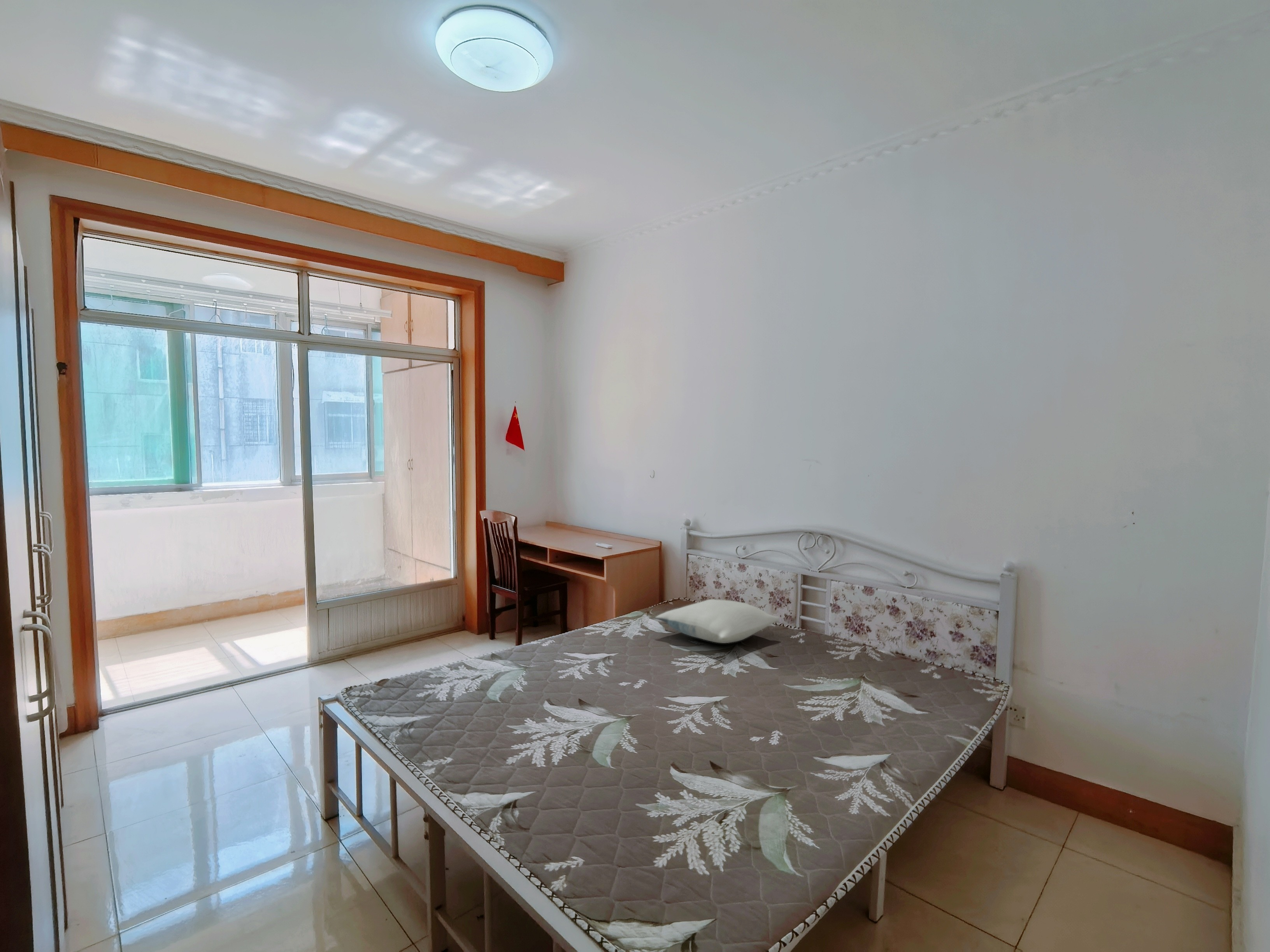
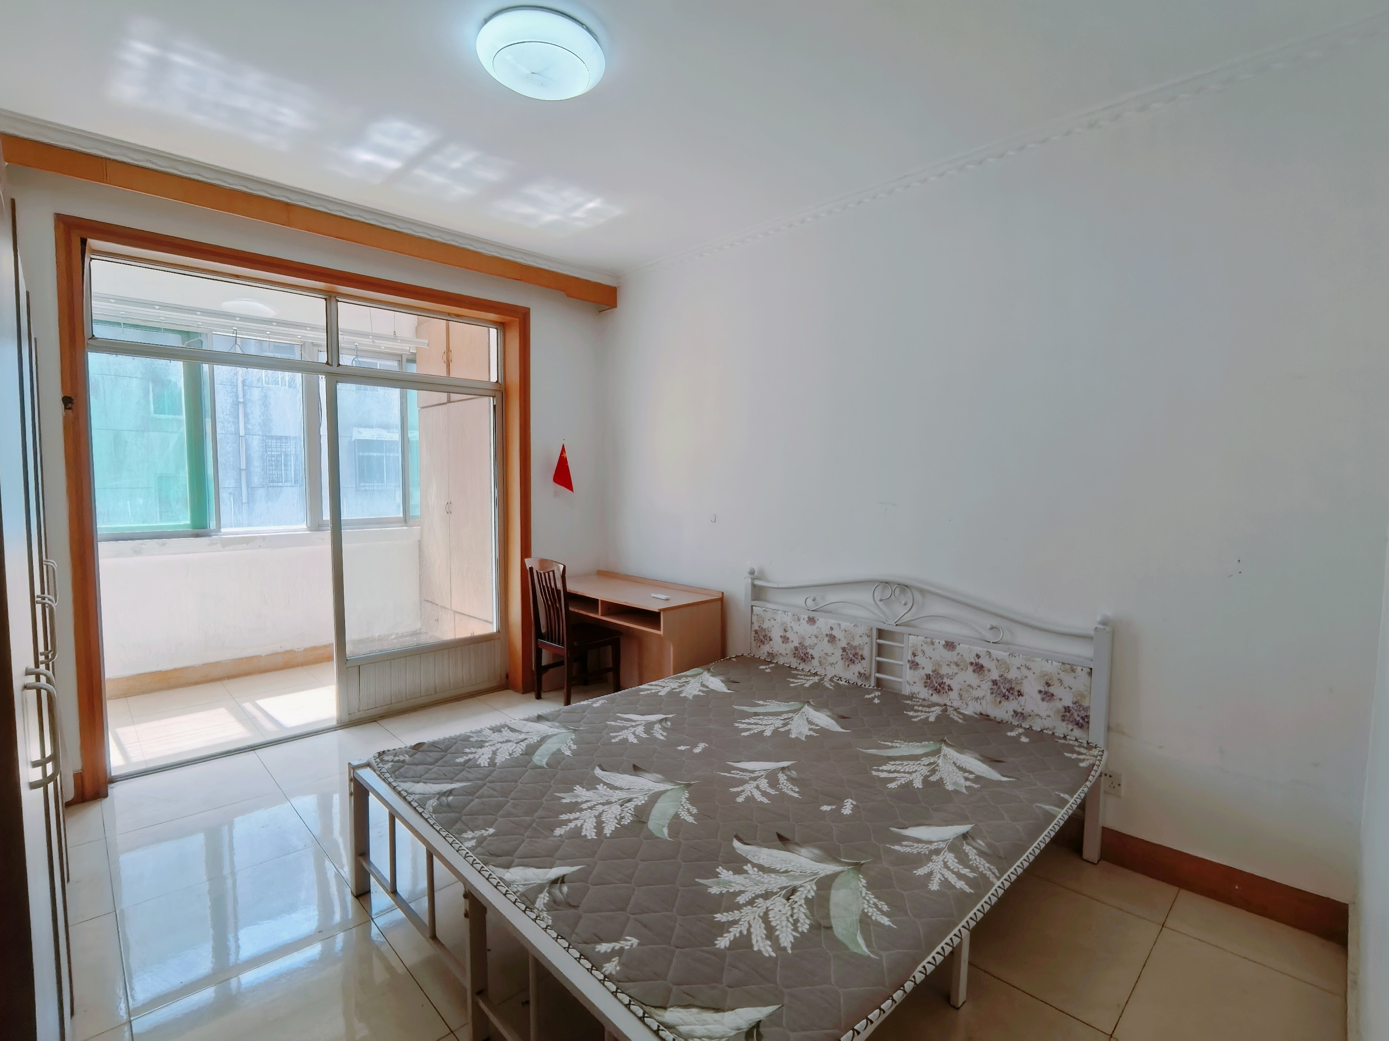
- pillow [654,599,780,644]
